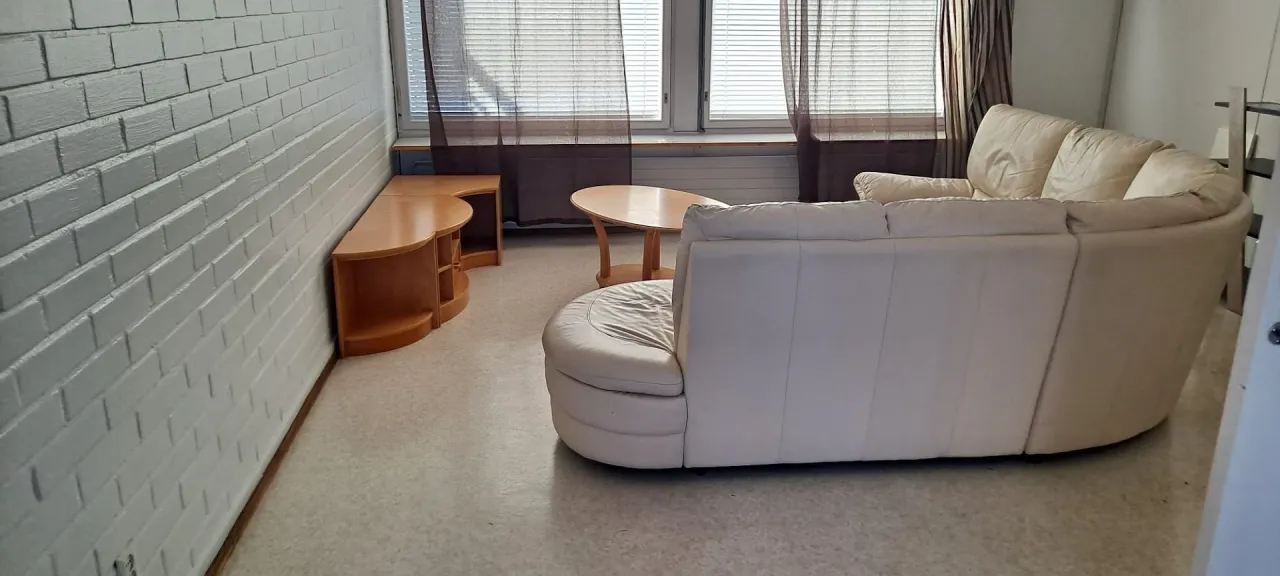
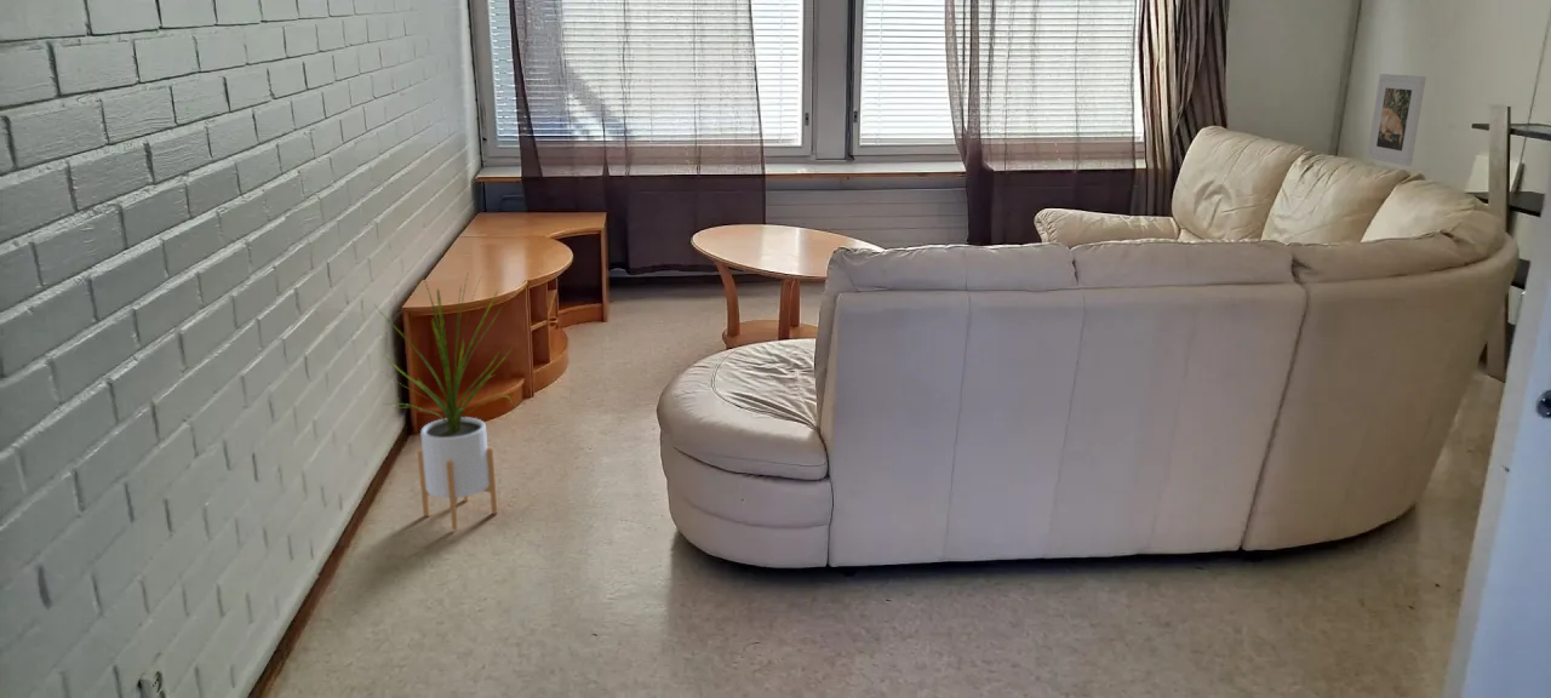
+ house plant [373,270,514,531]
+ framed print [1366,73,1427,167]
